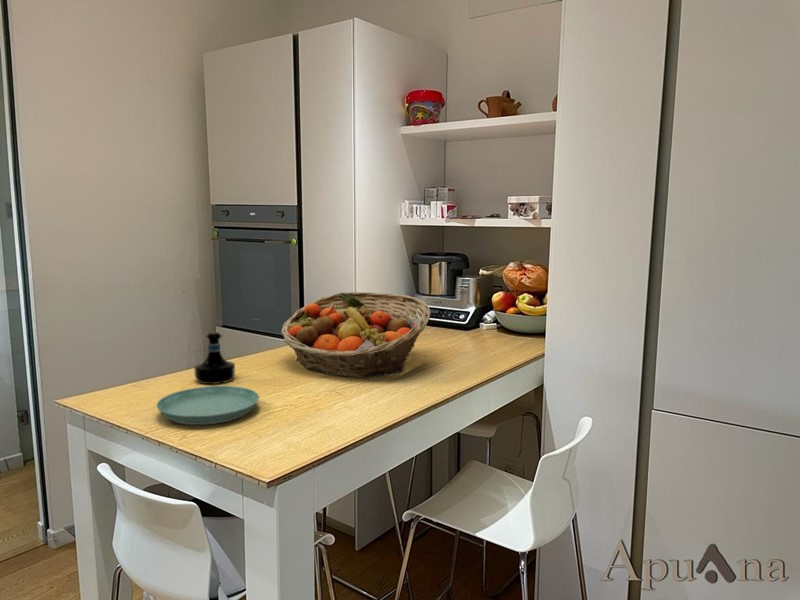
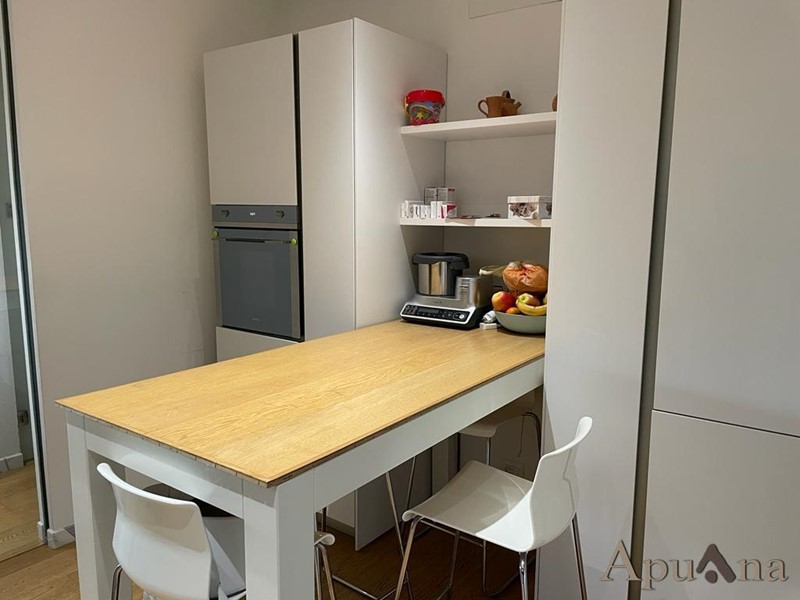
- tequila bottle [193,331,236,385]
- fruit basket [280,291,432,379]
- saucer [156,385,260,426]
